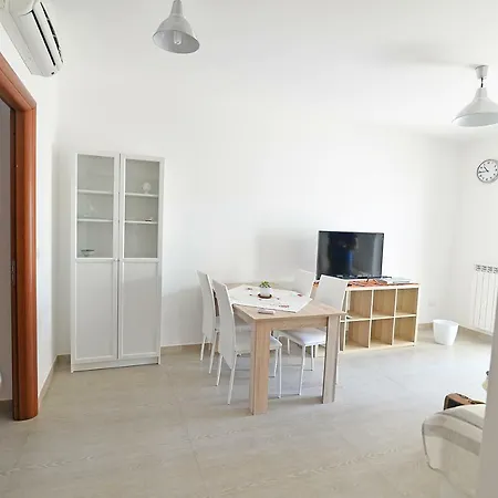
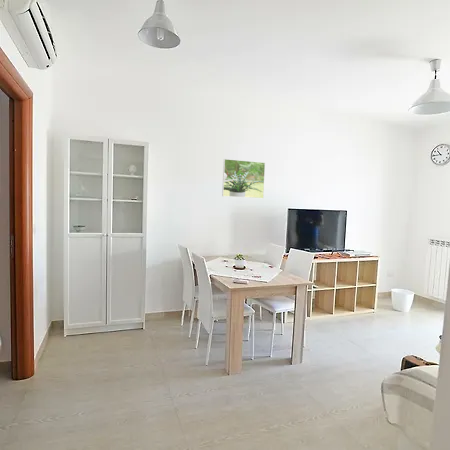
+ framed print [221,158,266,199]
